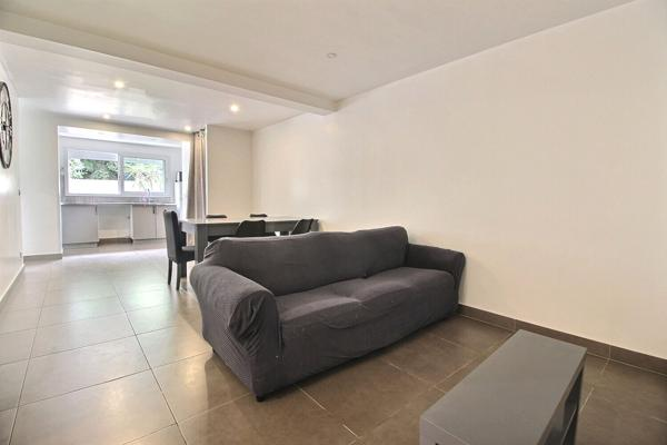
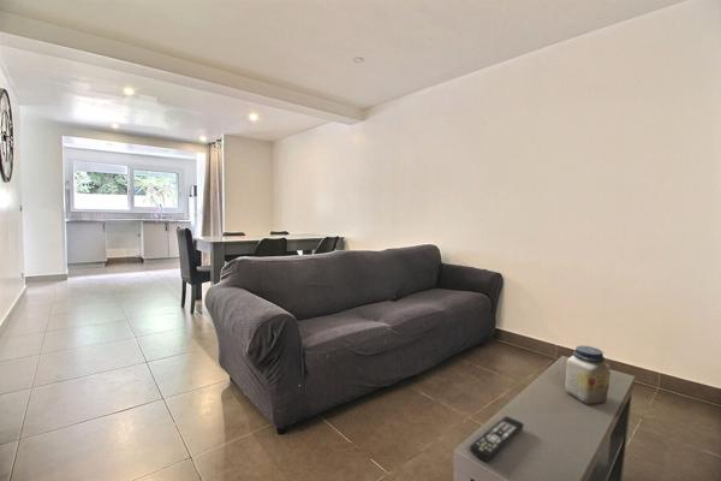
+ jar [565,345,612,406]
+ remote control [469,415,525,462]
